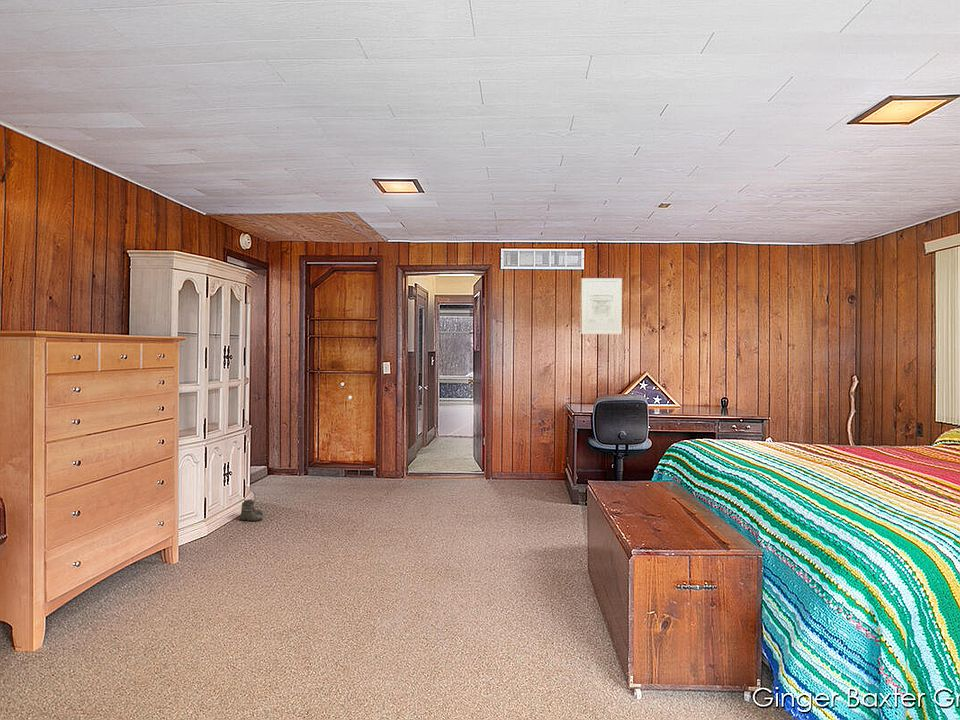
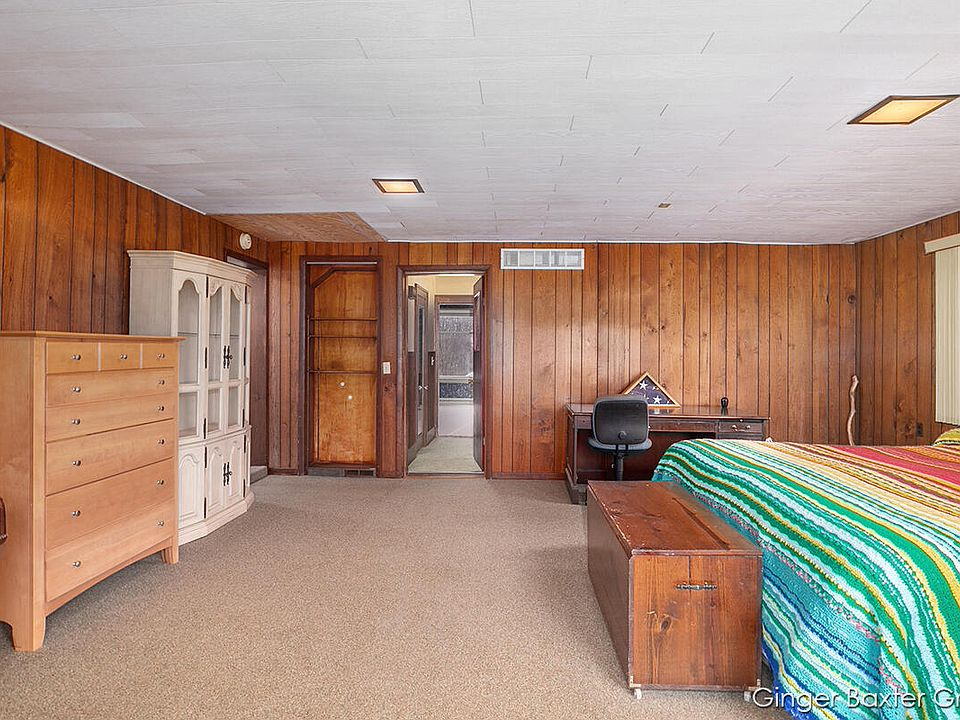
- wall art [580,277,623,335]
- boots [239,499,263,523]
